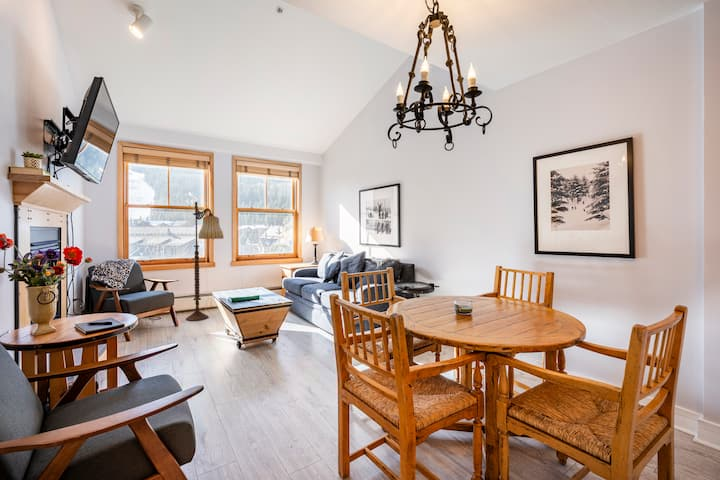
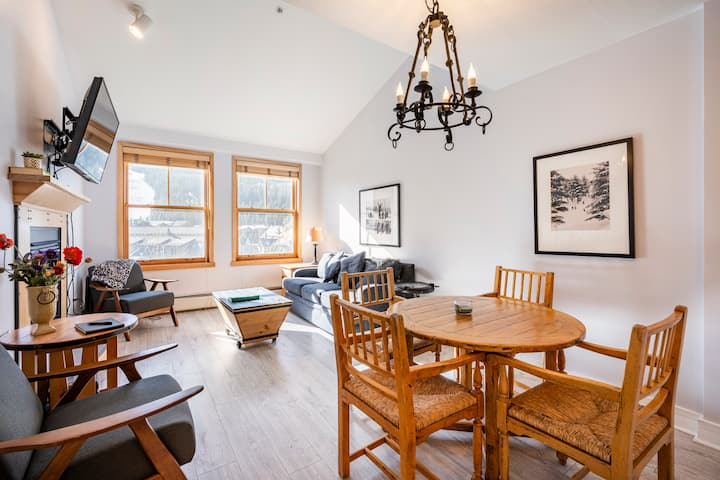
- floor lamp [185,201,224,322]
